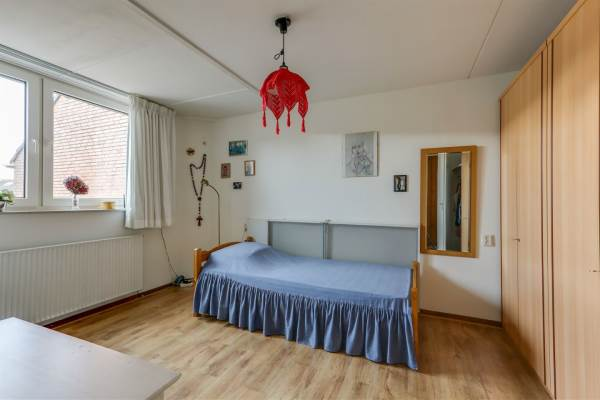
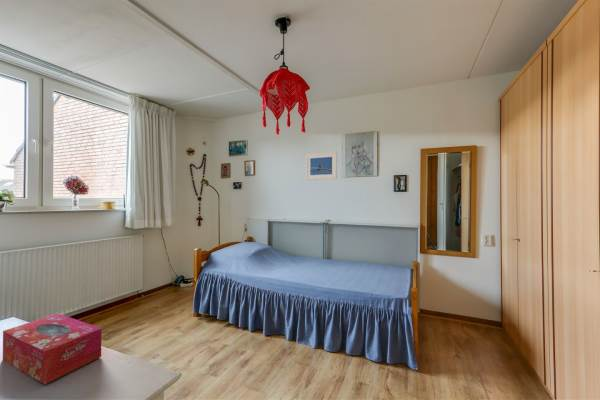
+ tissue box [2,313,102,385]
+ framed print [305,151,338,181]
